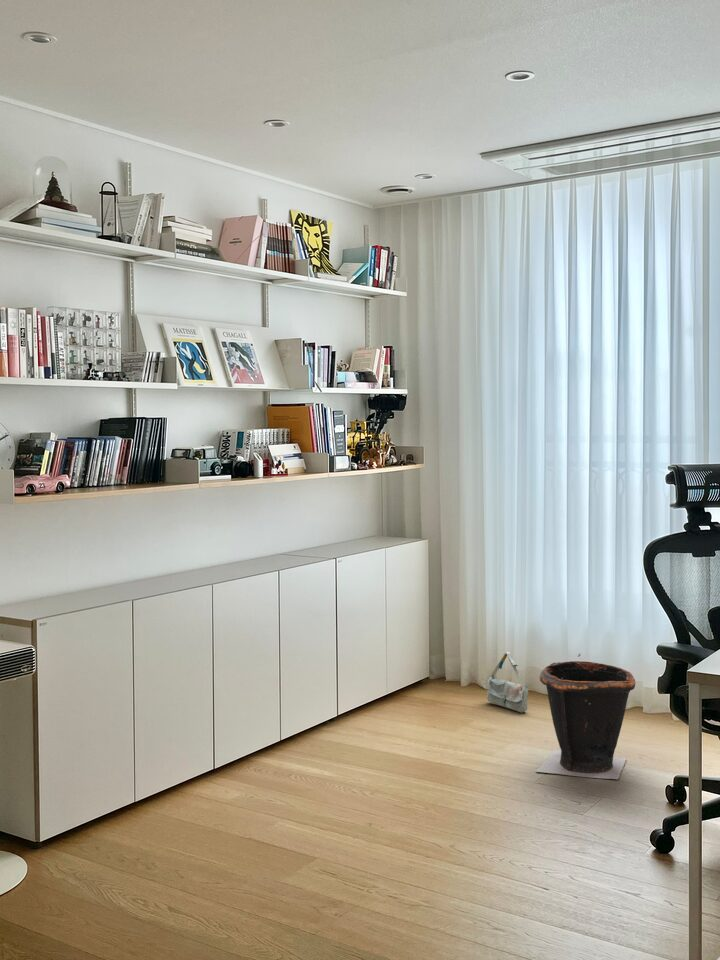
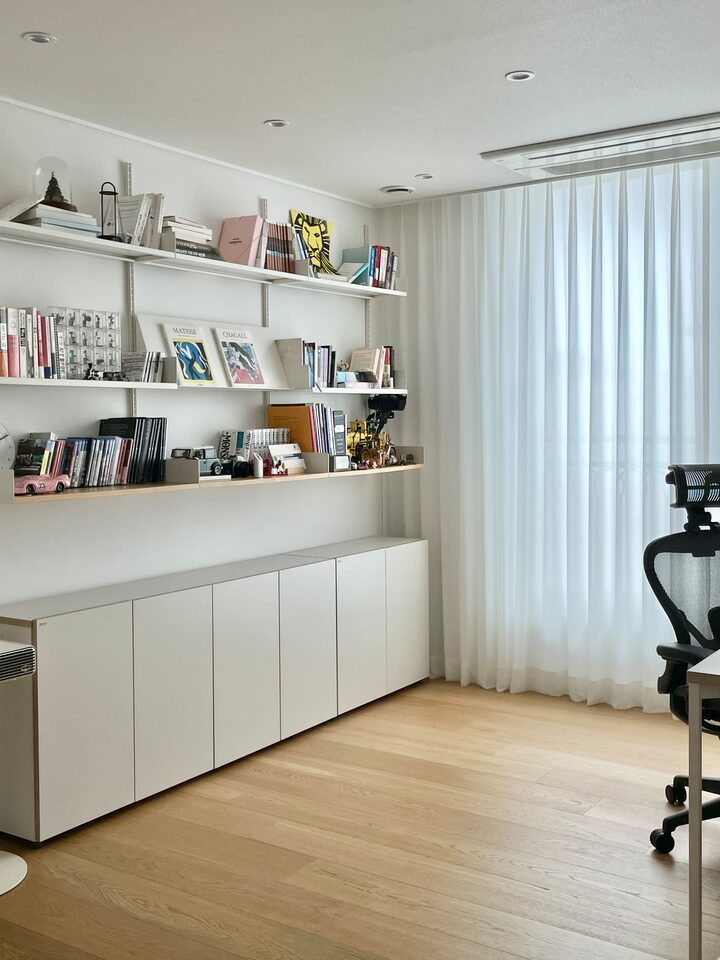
- bag [486,651,529,714]
- waste bin [535,652,637,780]
